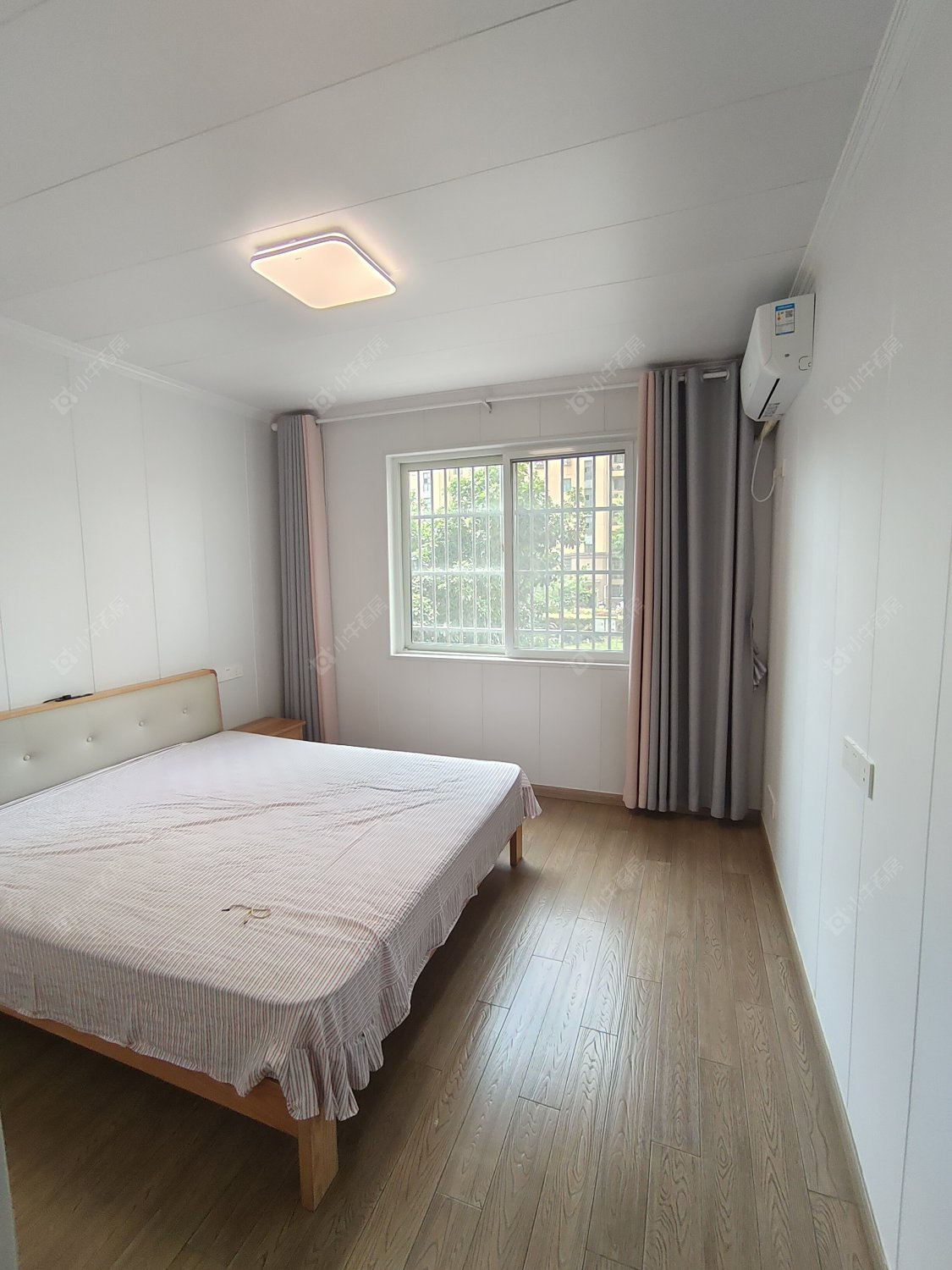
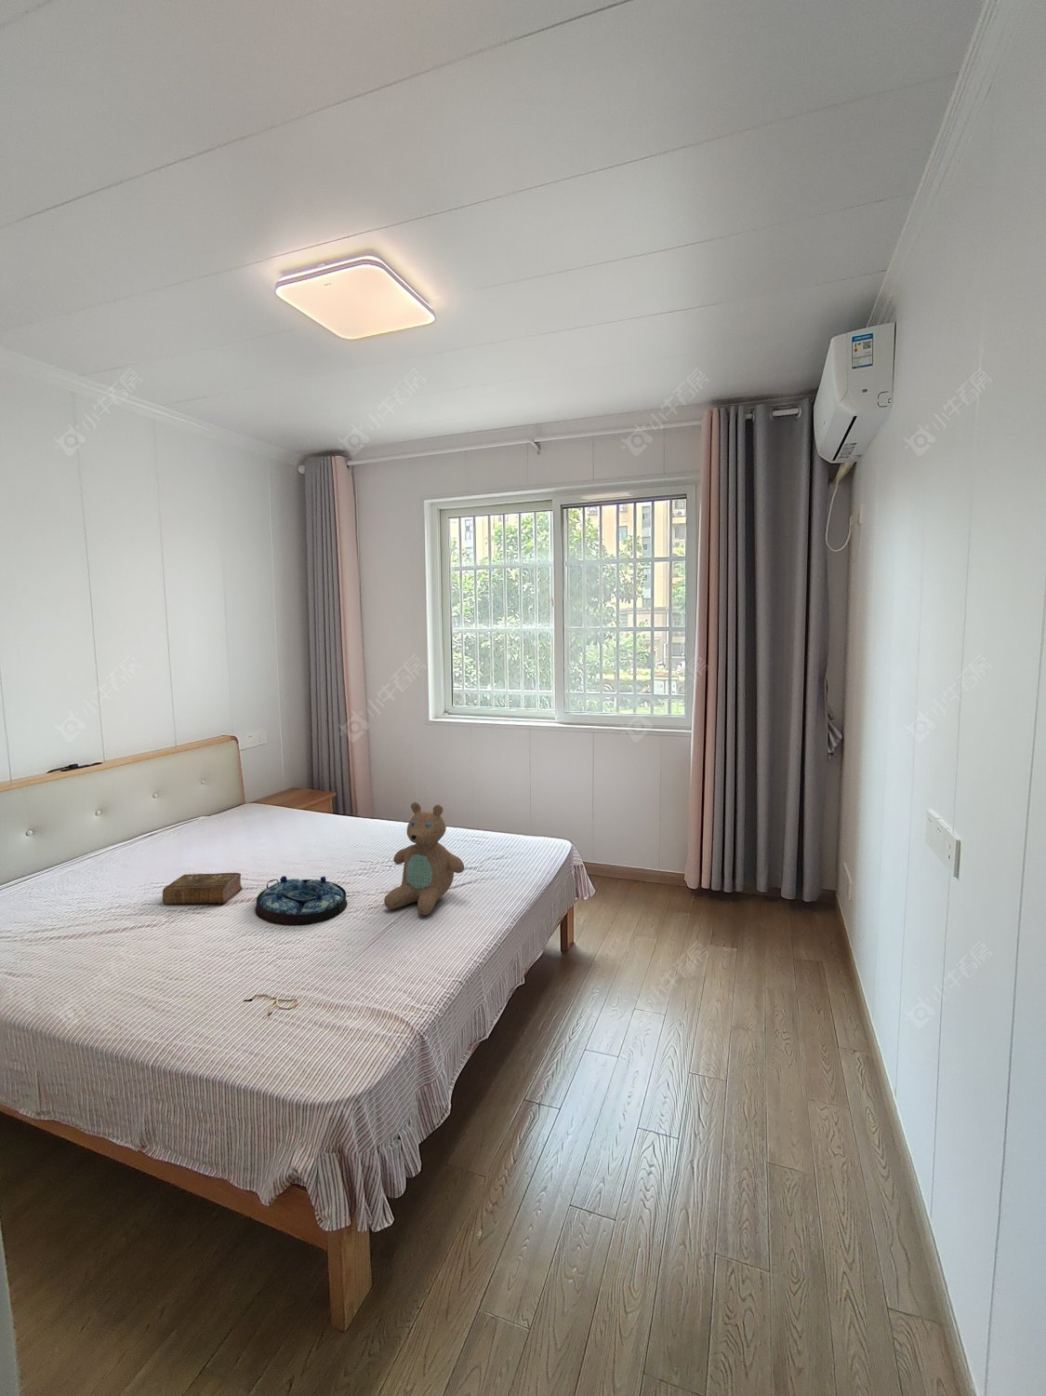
+ serving tray [254,875,347,927]
+ teddy bear [383,801,465,916]
+ book [162,872,243,906]
